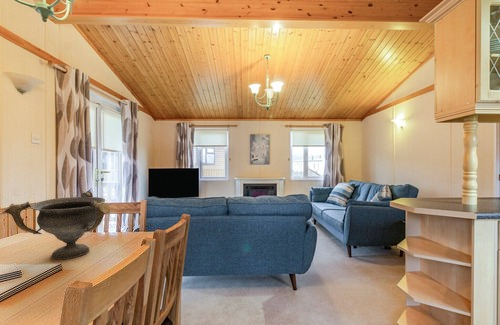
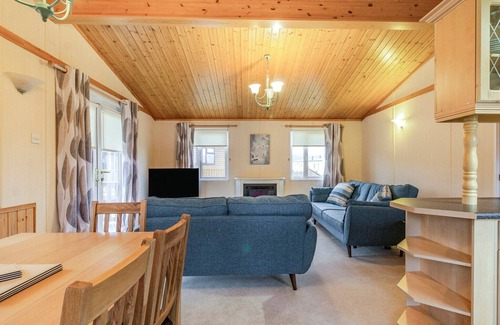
- decorative bowl [1,190,111,260]
